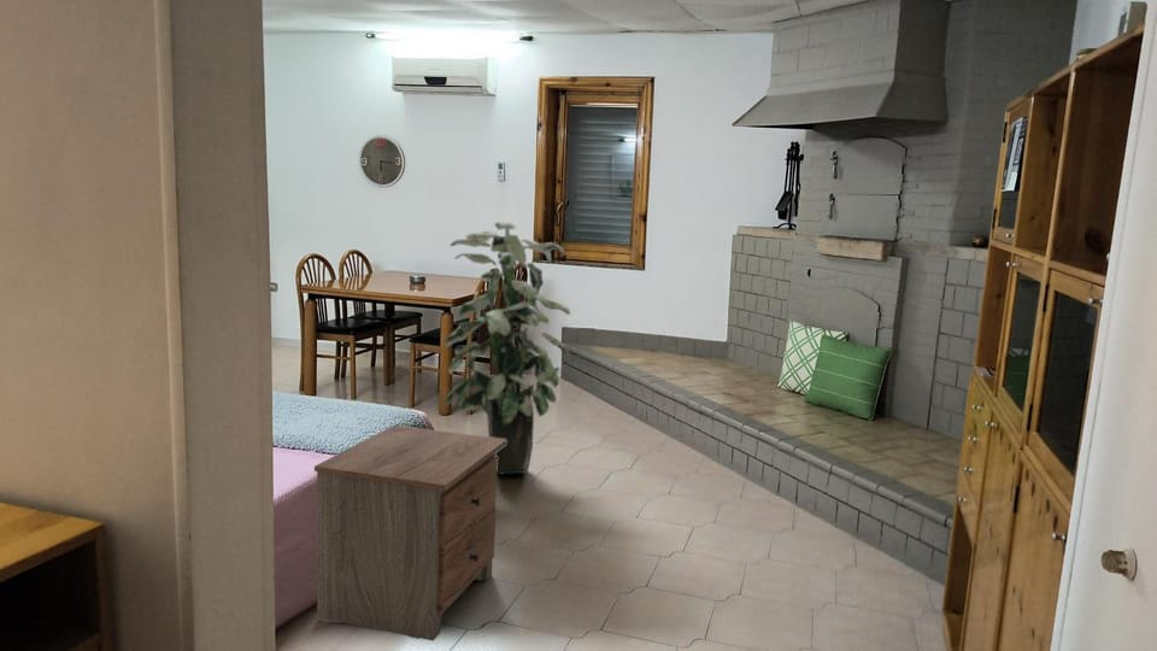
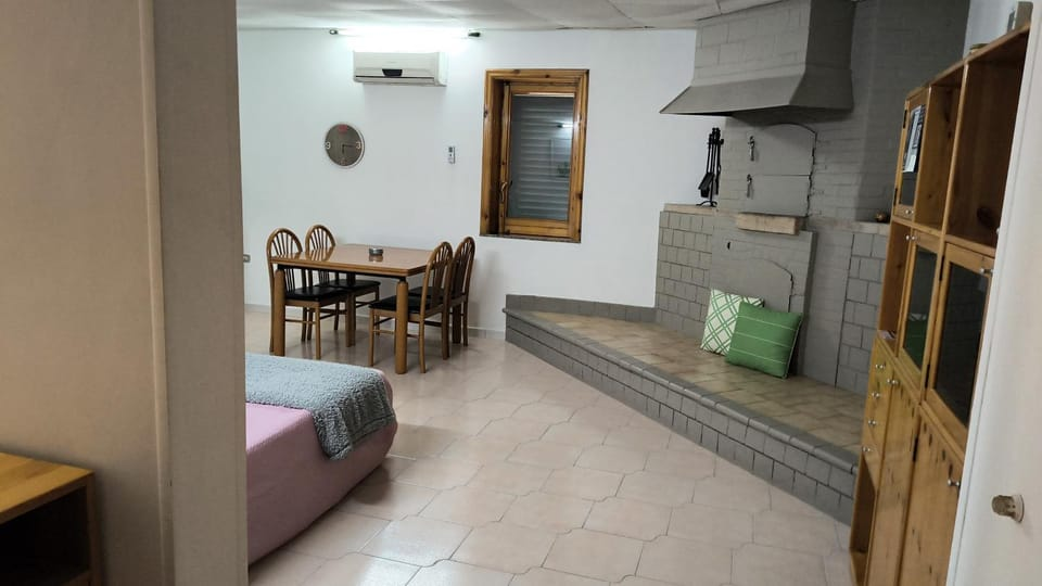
- nightstand [313,424,506,641]
- indoor plant [444,221,571,476]
